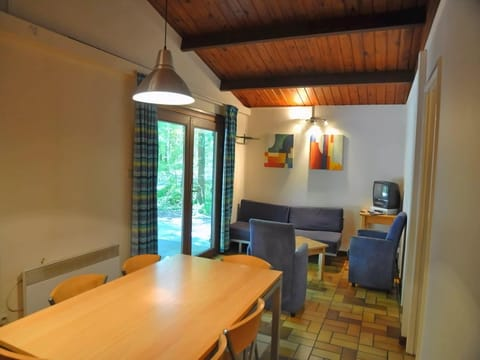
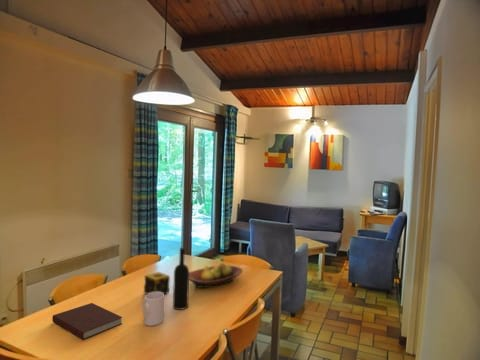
+ candle [143,271,171,295]
+ fruit bowl [189,262,244,289]
+ notebook [51,302,123,341]
+ wine bottle [172,247,190,311]
+ mug [141,292,165,327]
